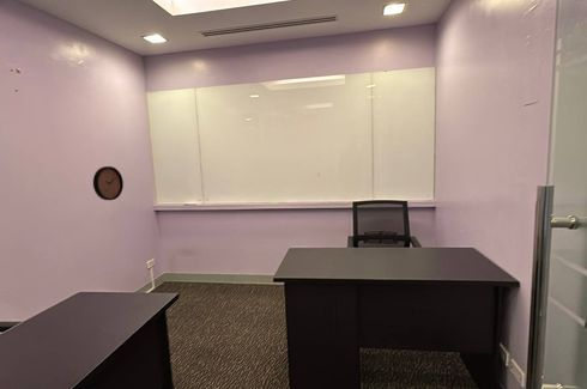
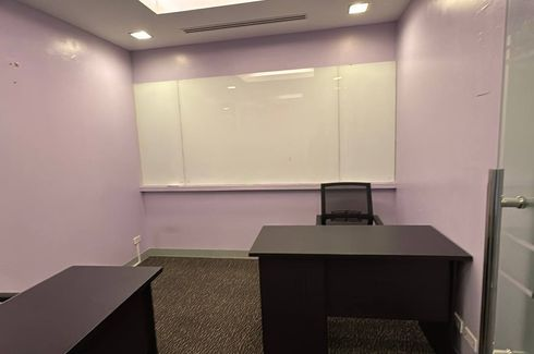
- clock [92,165,125,201]
